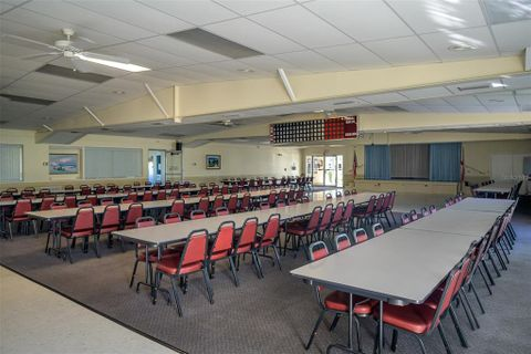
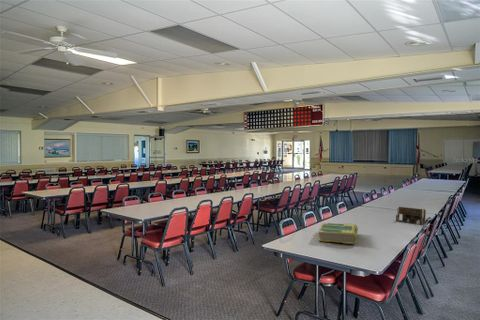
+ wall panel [395,206,427,226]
+ book [317,222,359,245]
